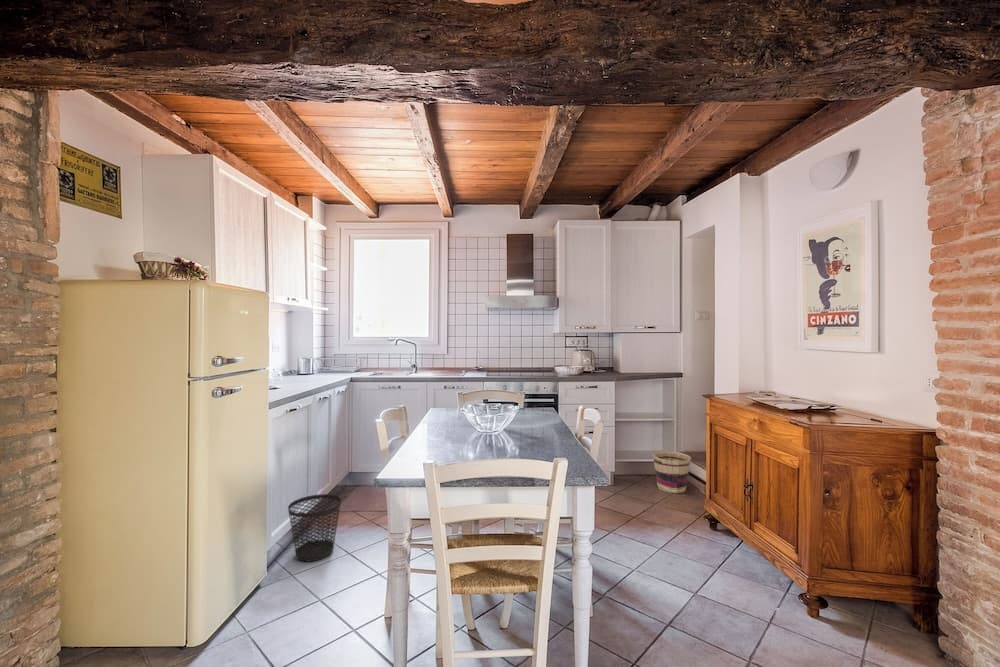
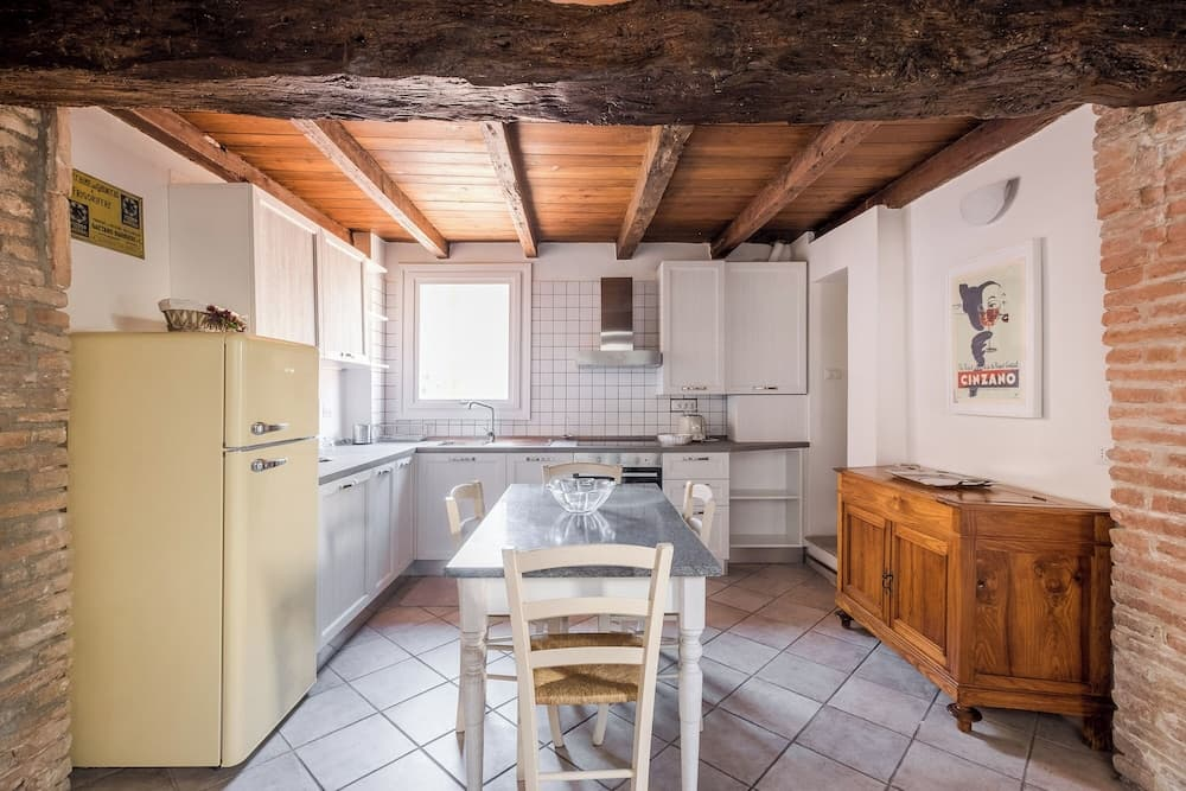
- basket [652,450,692,494]
- wastebasket [287,493,342,563]
